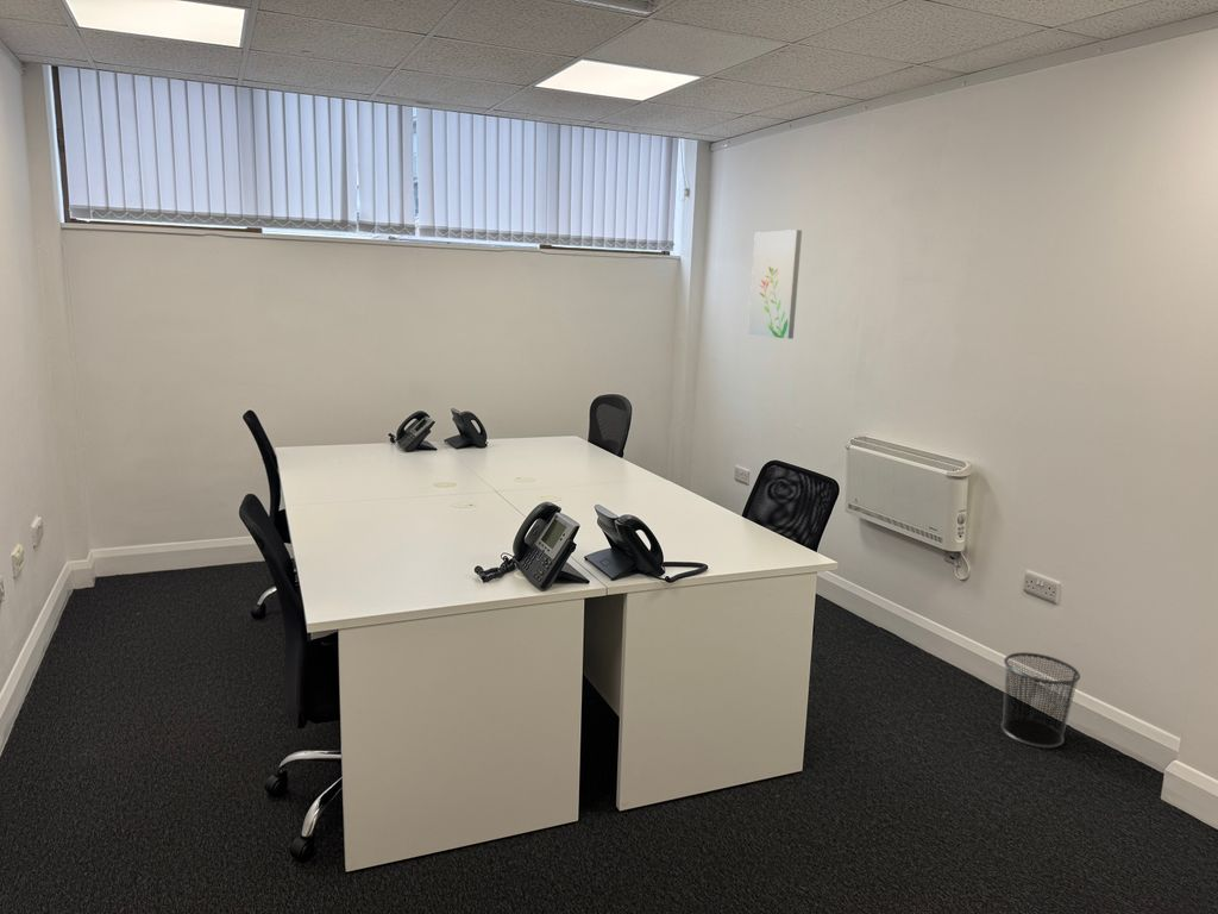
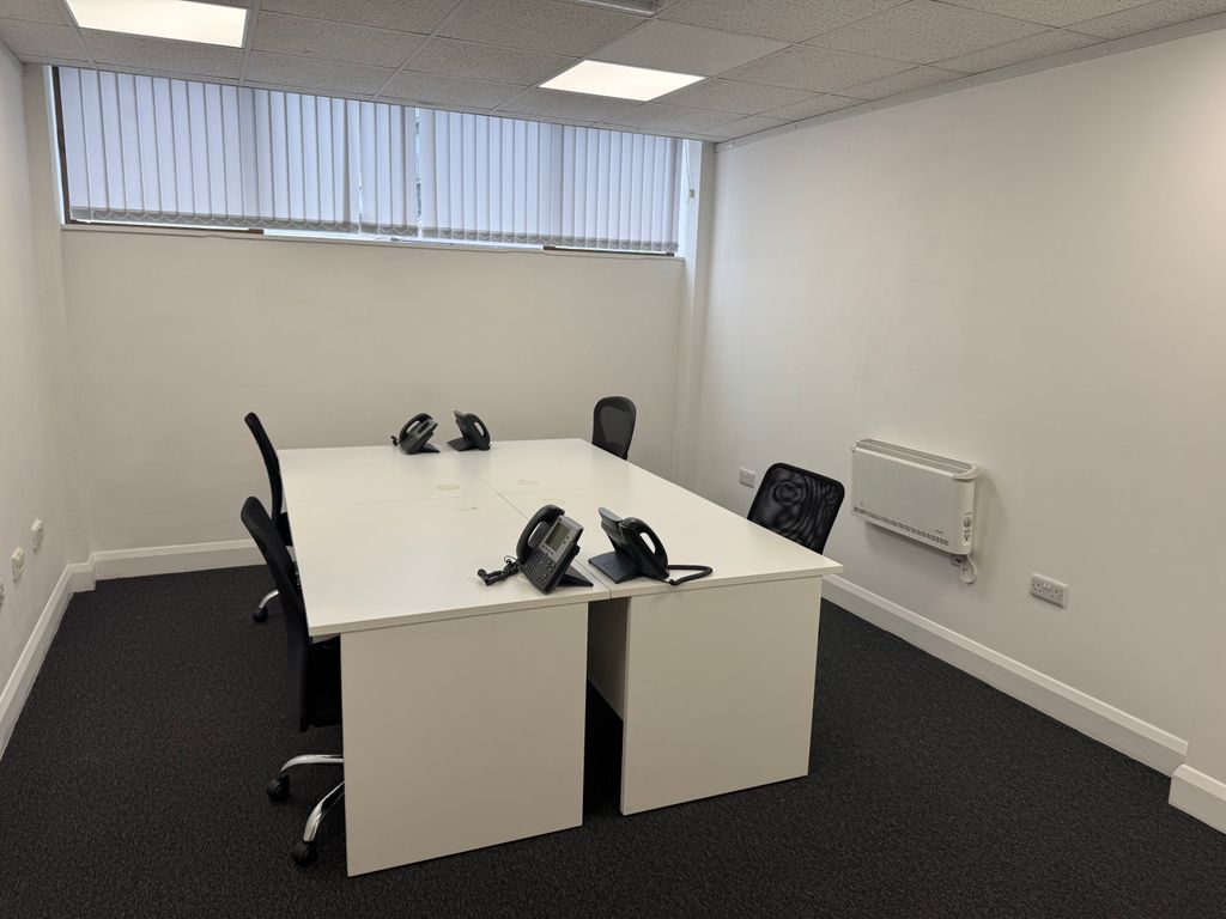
- waste bin [999,651,1081,749]
- wall art [747,228,803,340]
